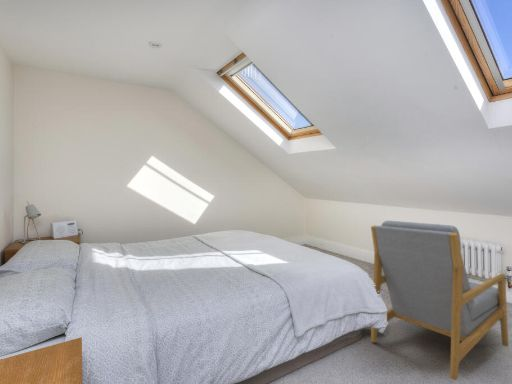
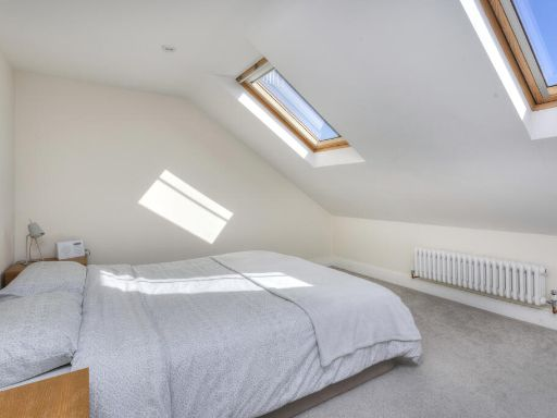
- armchair [370,220,509,381]
